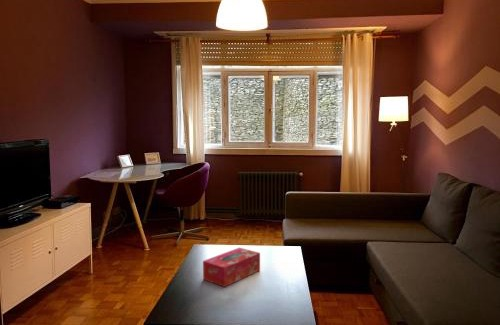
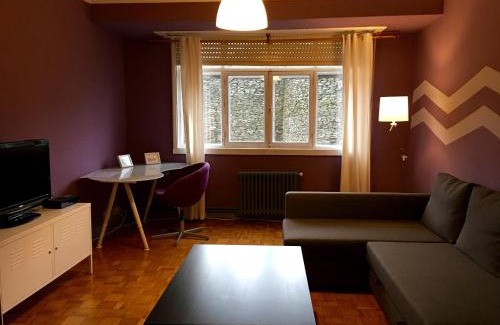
- tissue box [202,247,261,288]
